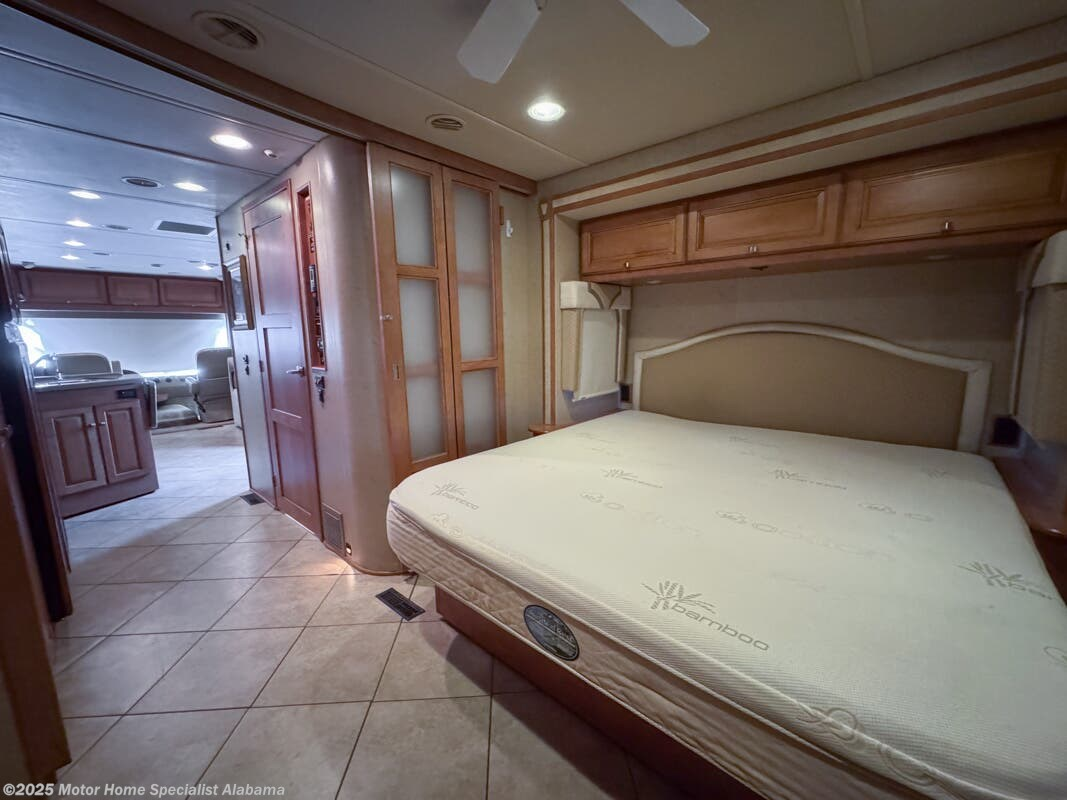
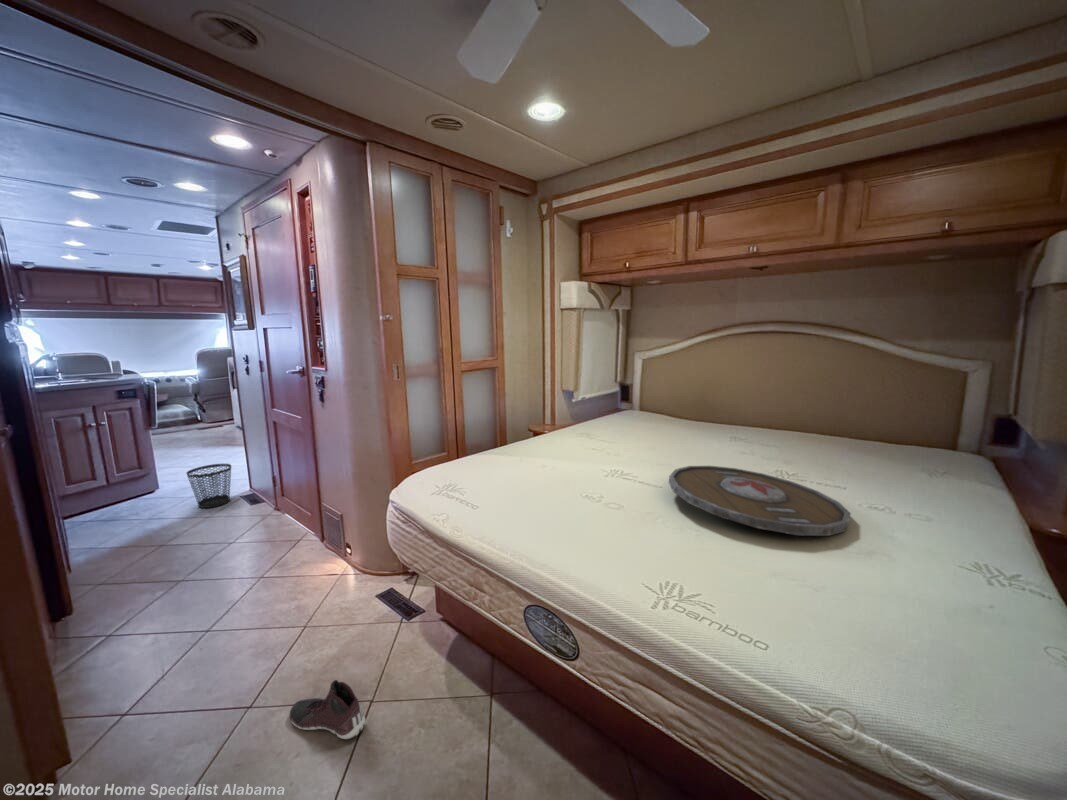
+ sneaker [289,679,367,740]
+ serving tray [668,465,852,537]
+ wastebasket [185,463,232,509]
